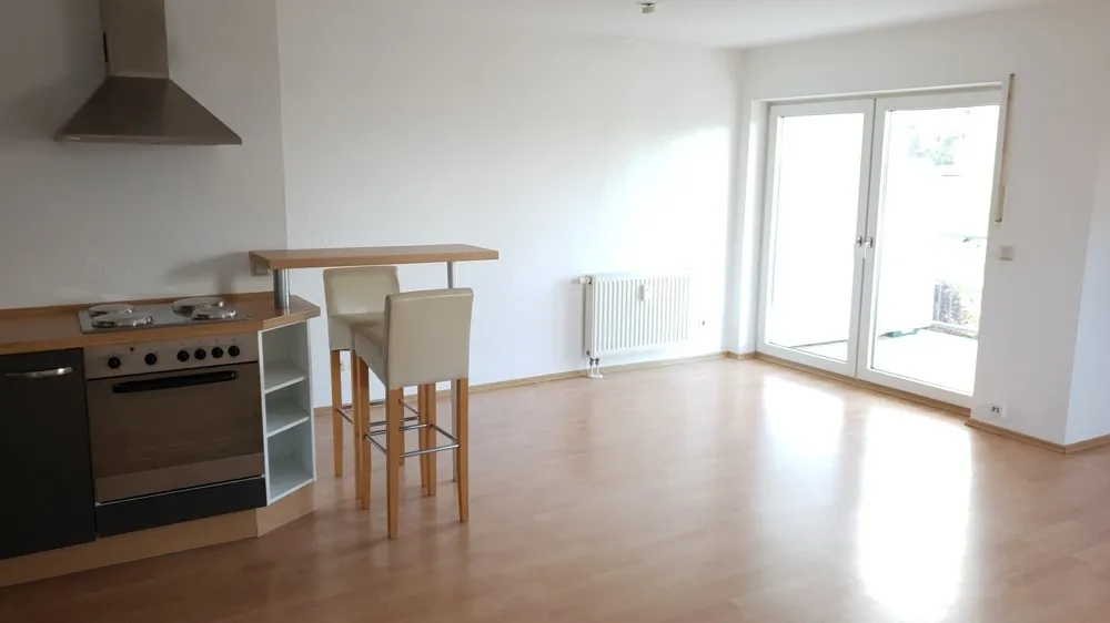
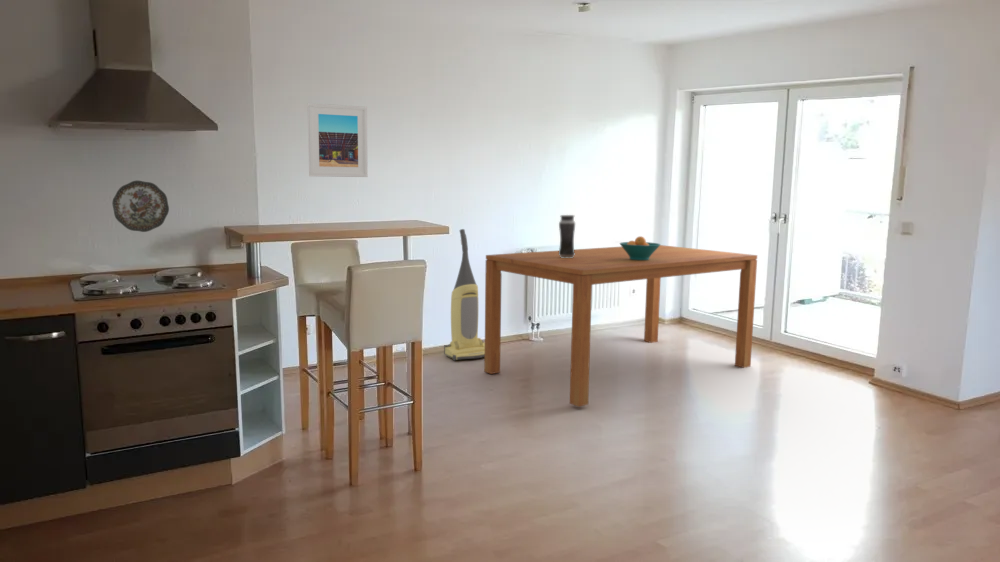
+ dining table [483,244,758,408]
+ decorative plate [111,180,170,233]
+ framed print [307,102,369,178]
+ vacuum cleaner [443,228,485,362]
+ vase [558,214,576,258]
+ fruit bowl [619,235,661,260]
